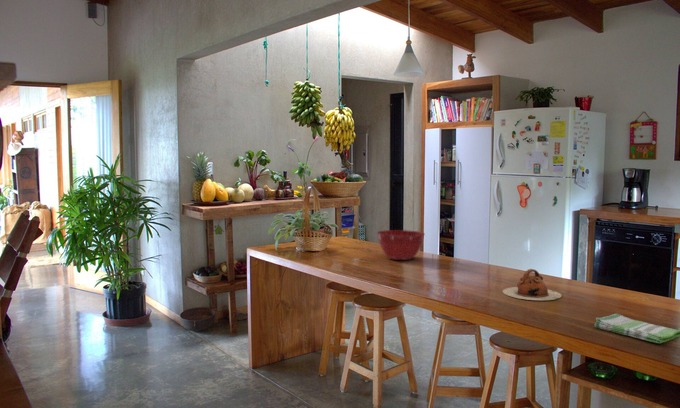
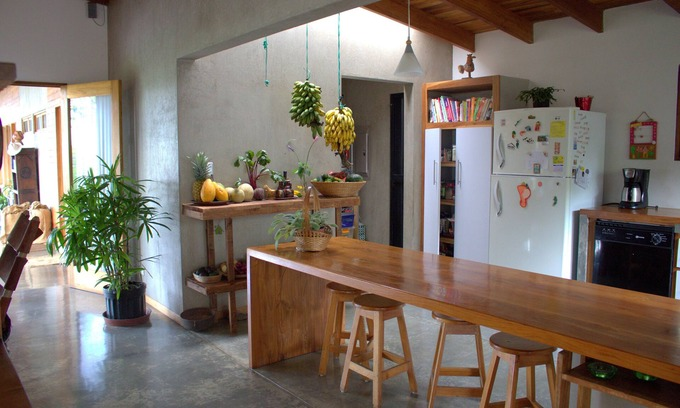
- teapot [501,268,563,301]
- mixing bowl [376,229,426,261]
- dish towel [594,313,680,344]
